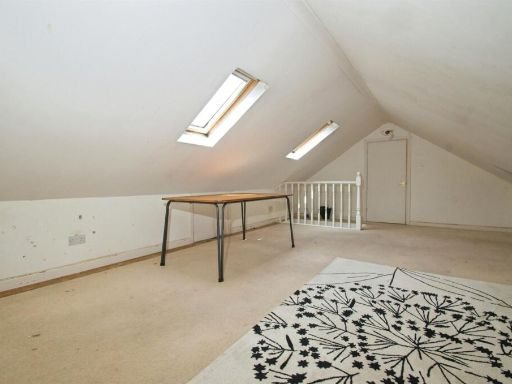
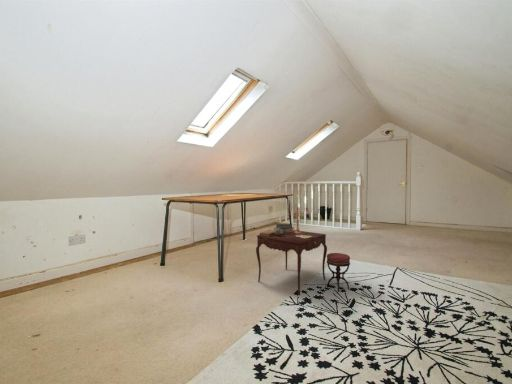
+ side table [255,194,351,296]
